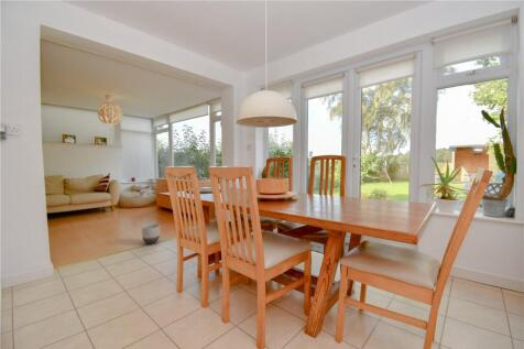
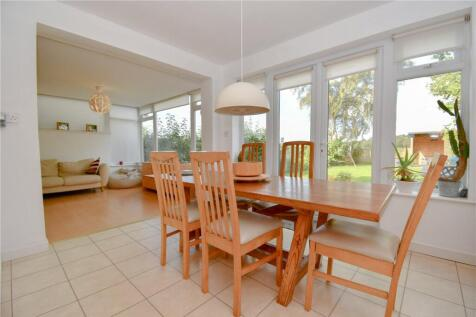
- planter [141,223,161,244]
